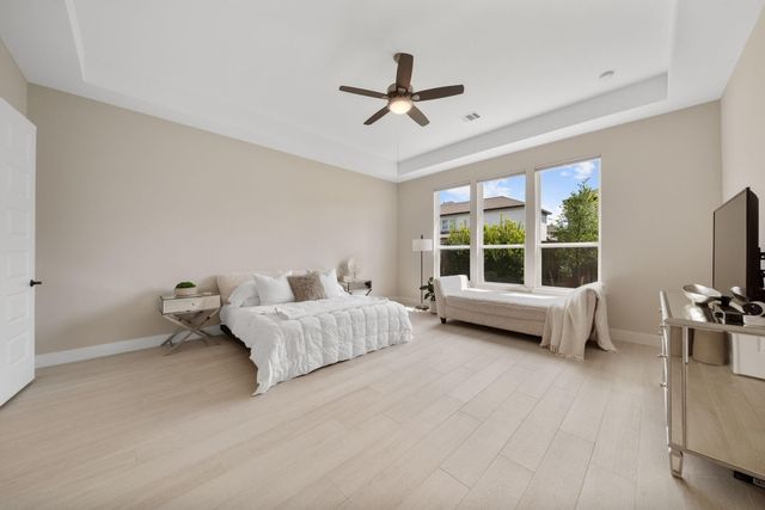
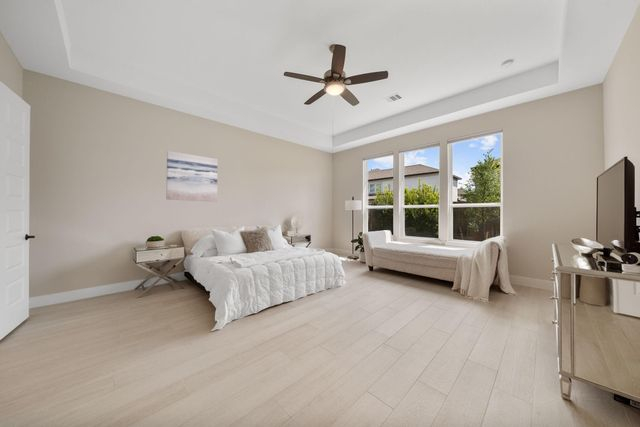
+ wall art [166,150,219,203]
